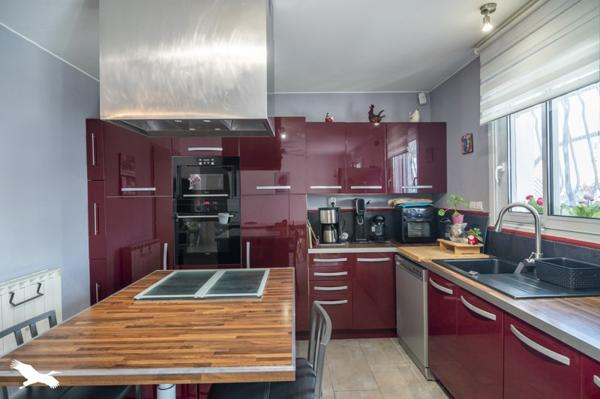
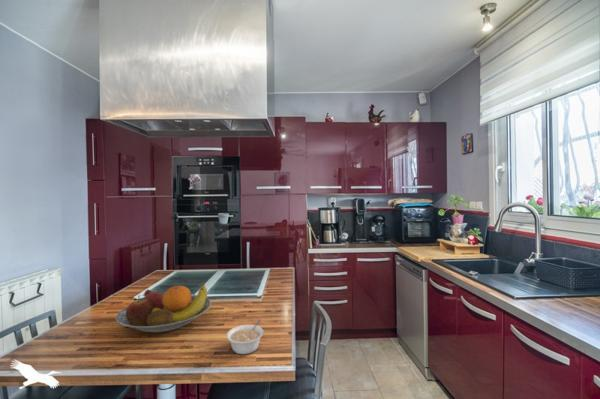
+ fruit bowl [115,283,212,334]
+ legume [226,319,265,355]
